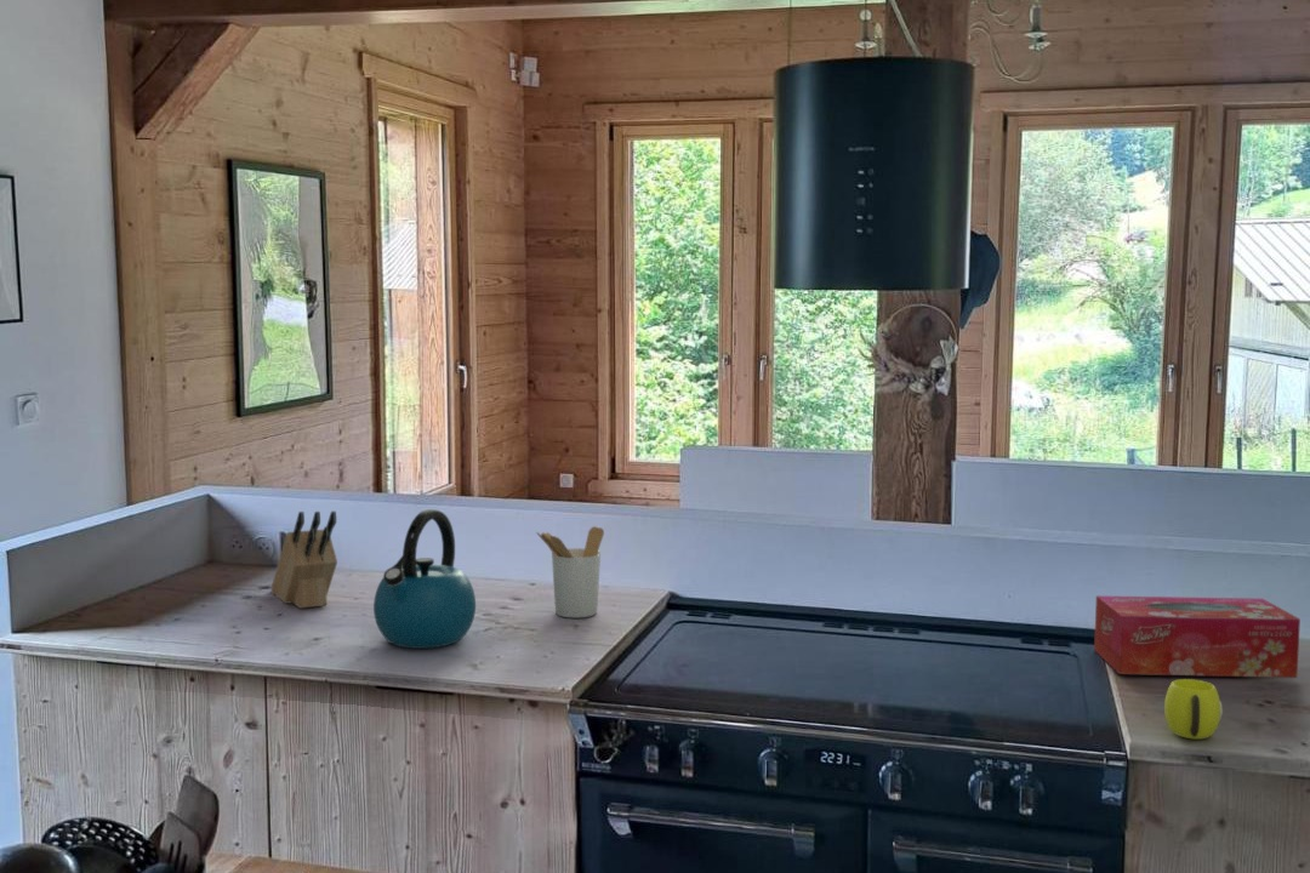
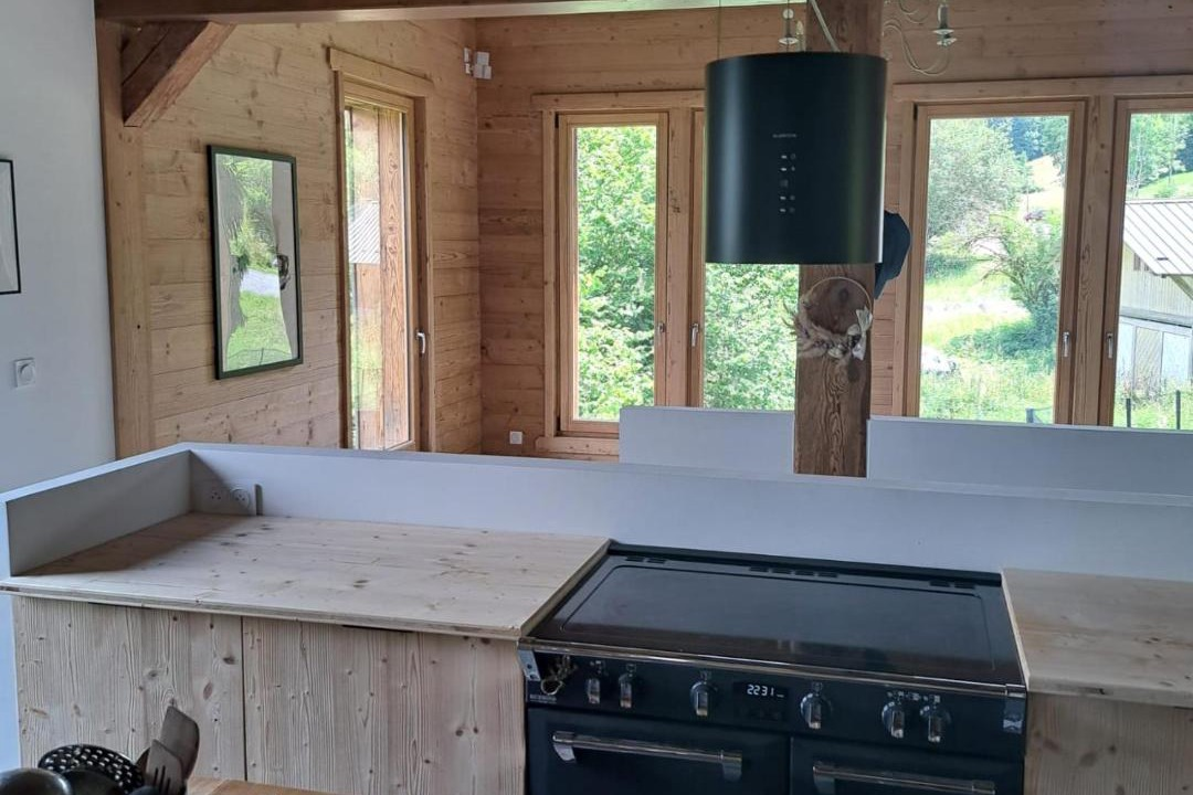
- knife block [269,510,338,610]
- utensil holder [535,525,605,618]
- tissue box [1093,594,1302,679]
- kettle [372,508,477,650]
- cup [1163,678,1224,741]
